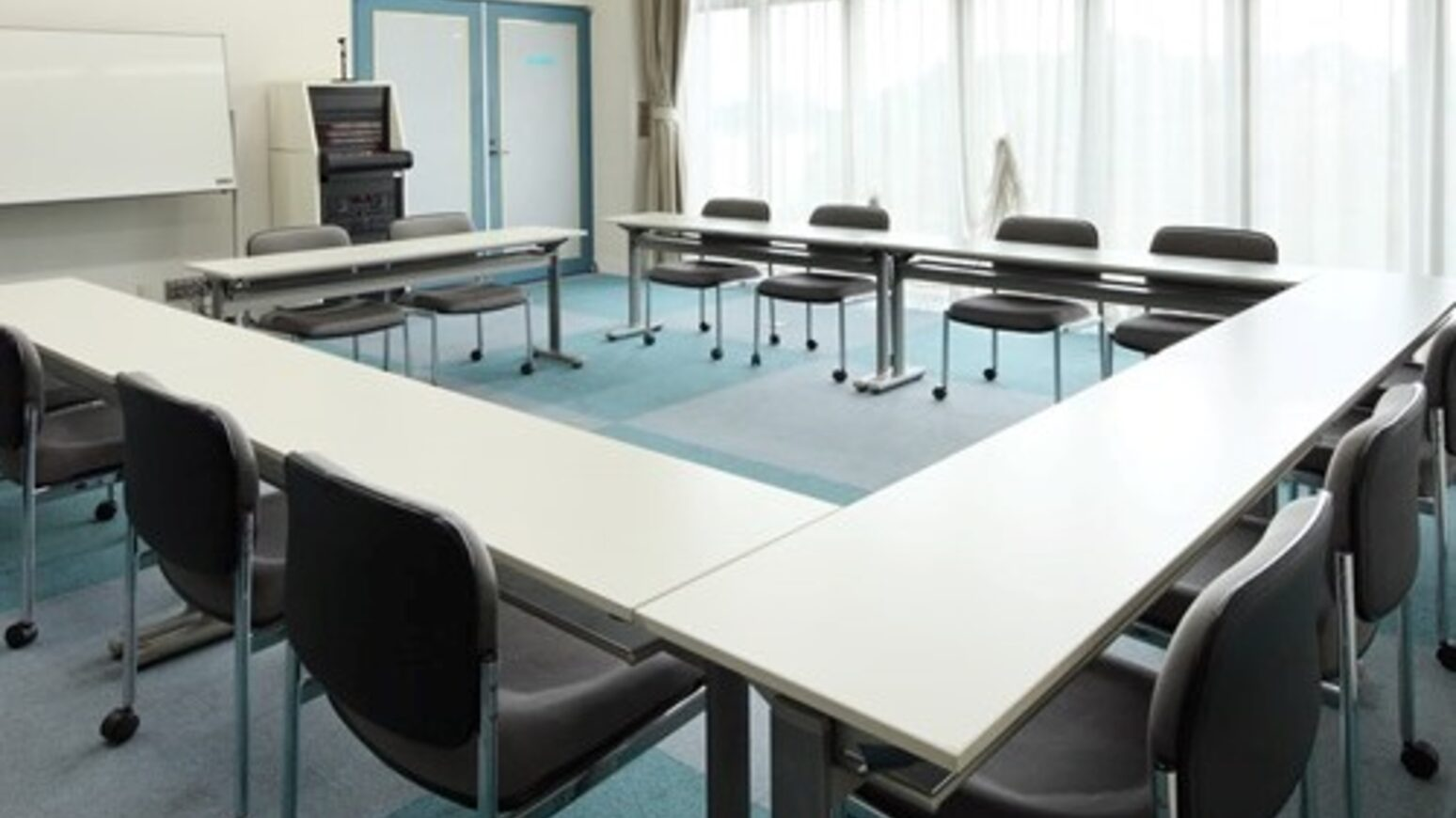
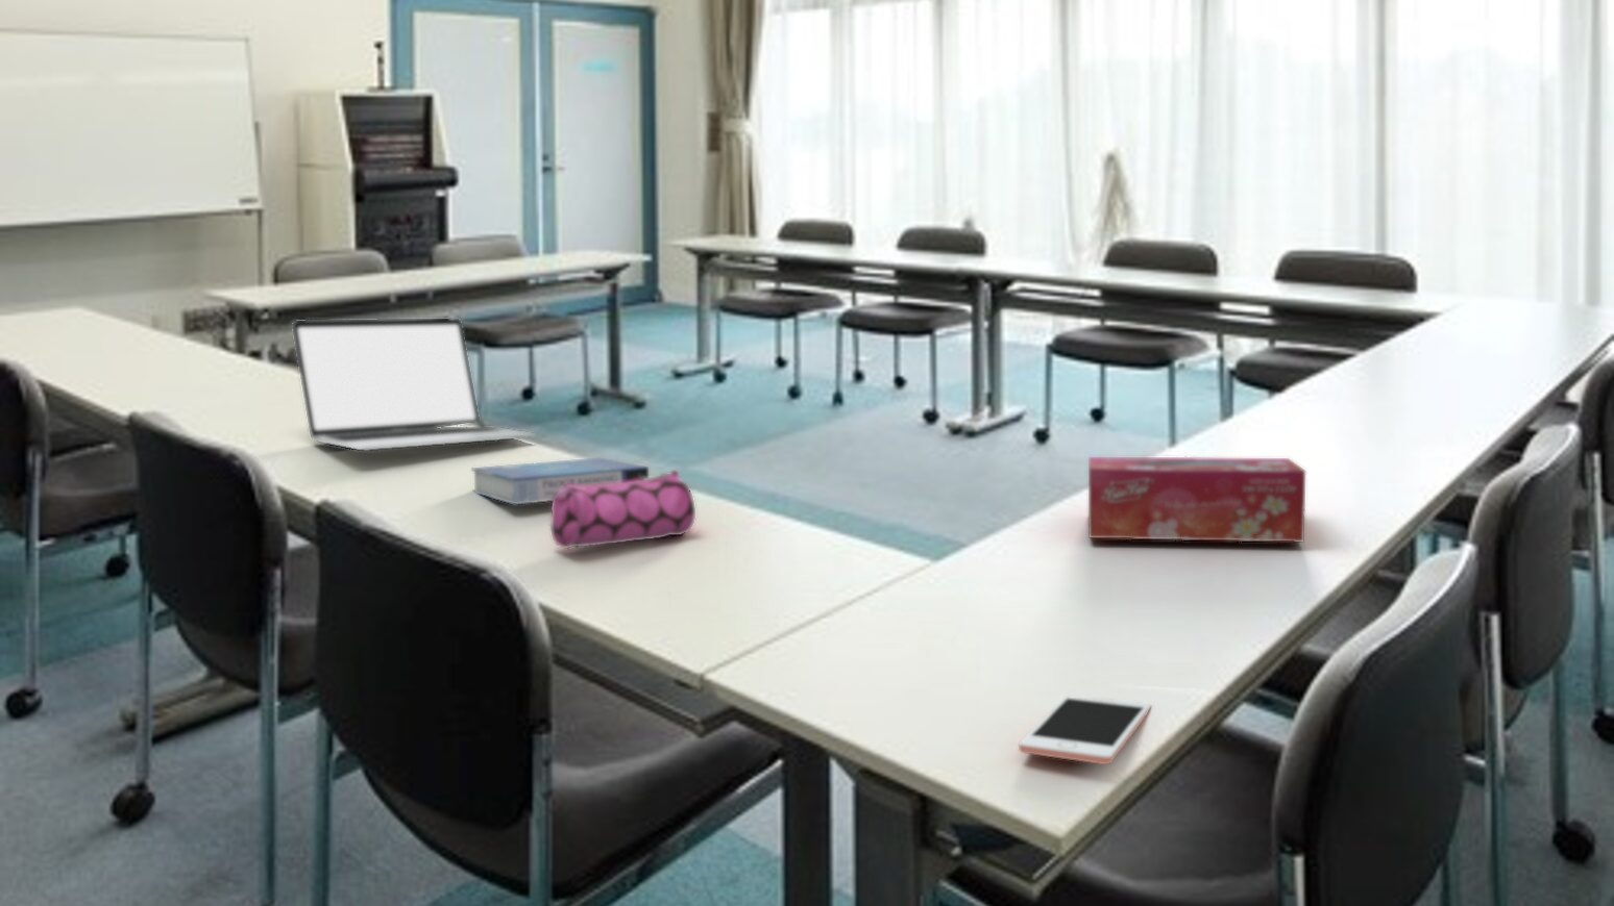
+ book [470,456,650,505]
+ tissue box [1087,456,1307,544]
+ pencil case [550,469,696,549]
+ laptop [290,317,535,452]
+ cell phone [1018,696,1152,765]
